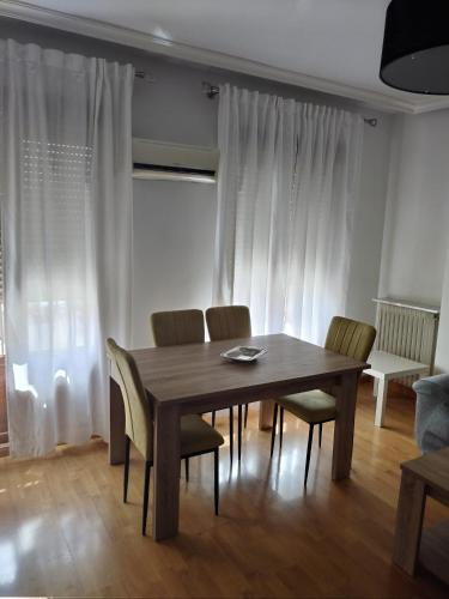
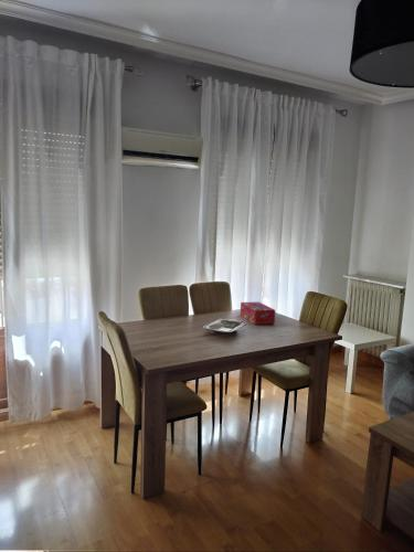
+ tissue box [240,300,276,326]
